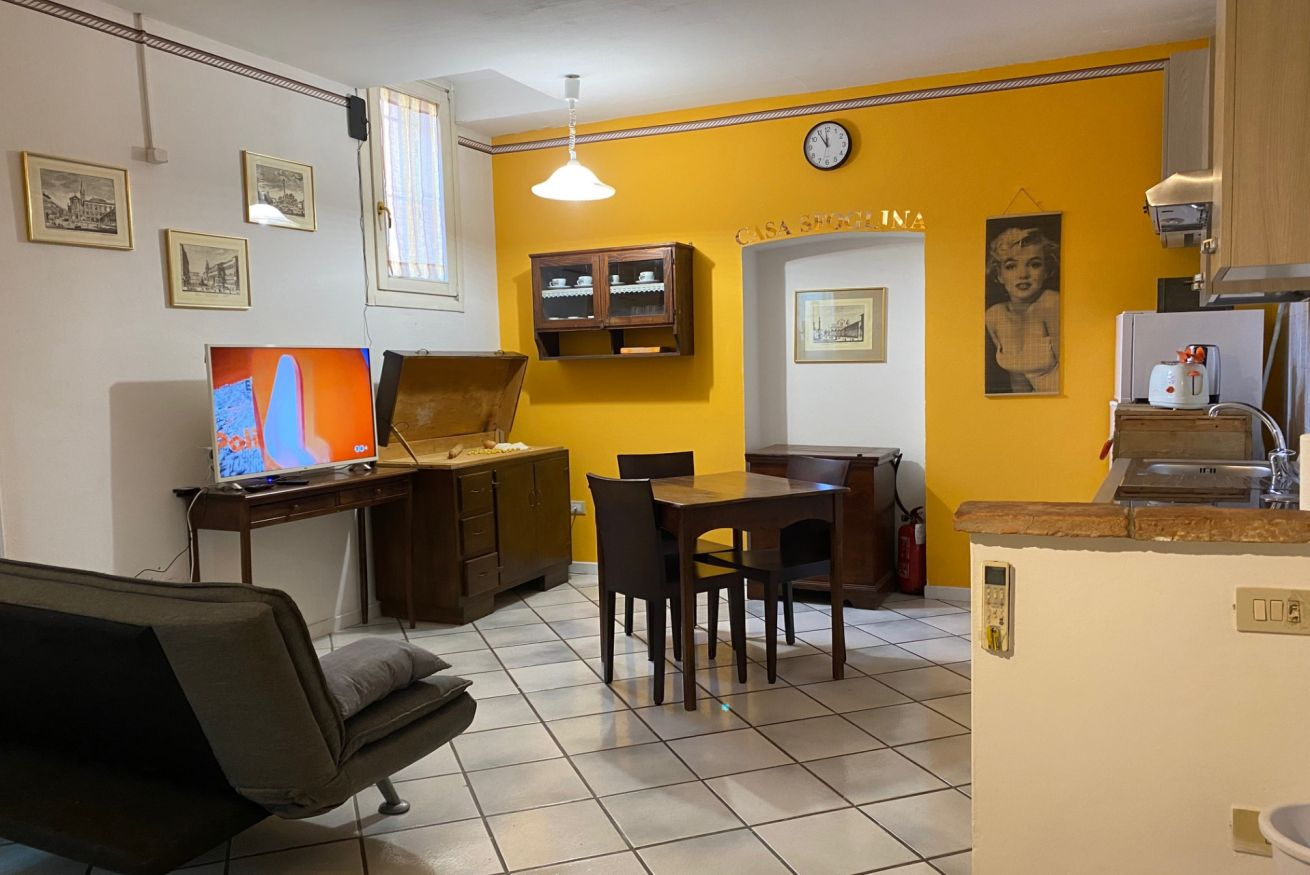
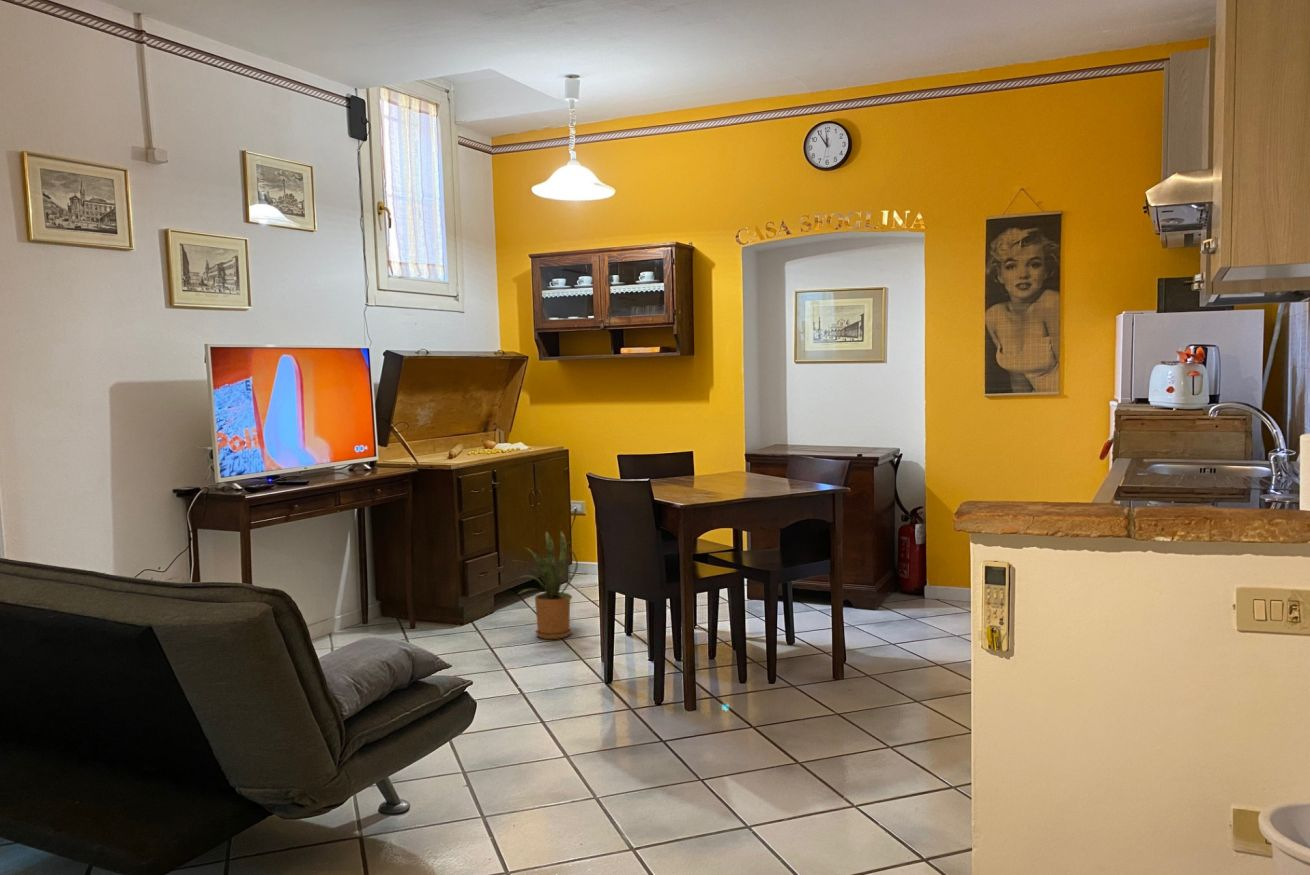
+ house plant [509,530,579,640]
